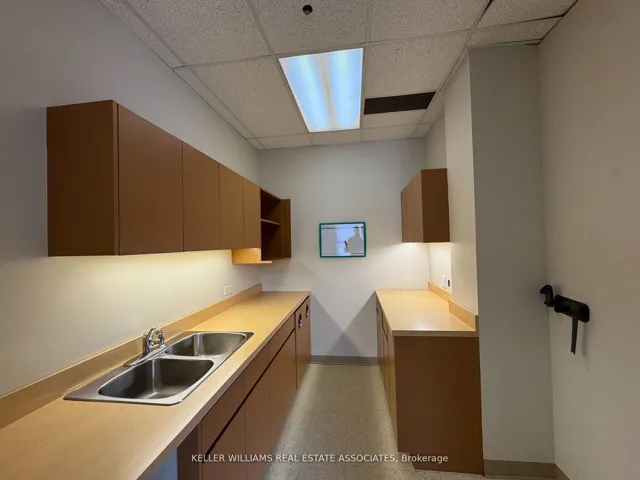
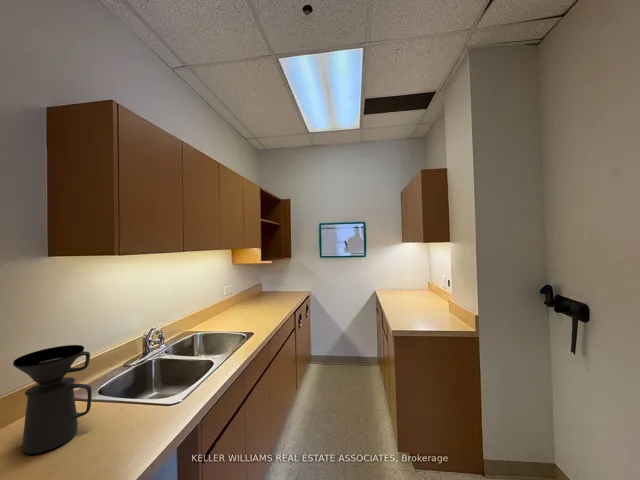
+ coffee maker [12,344,93,455]
